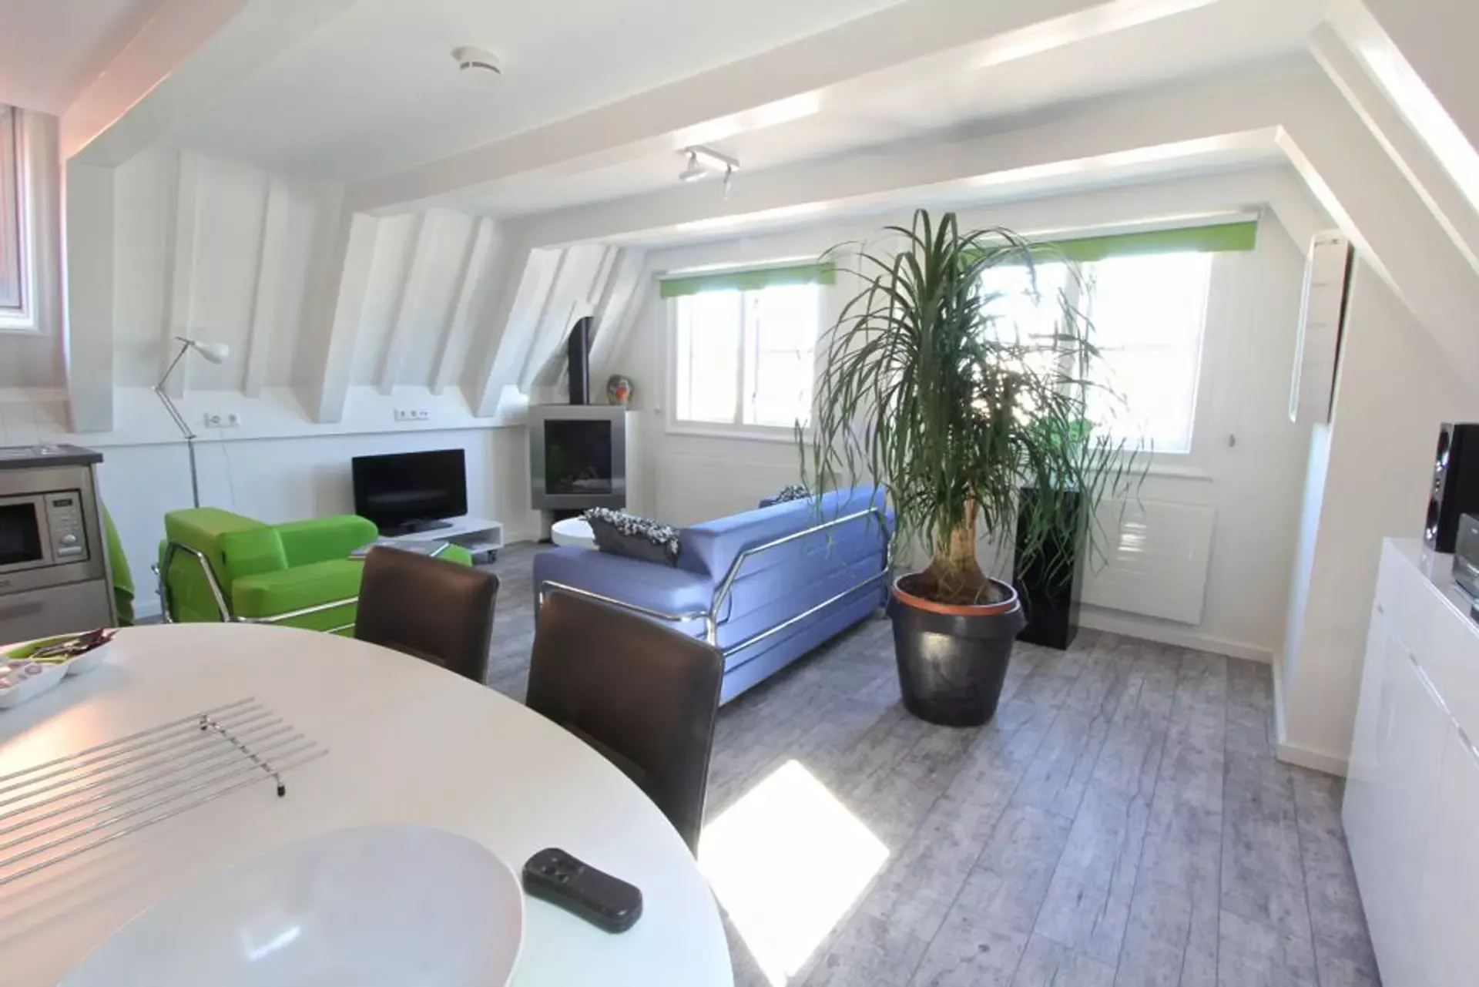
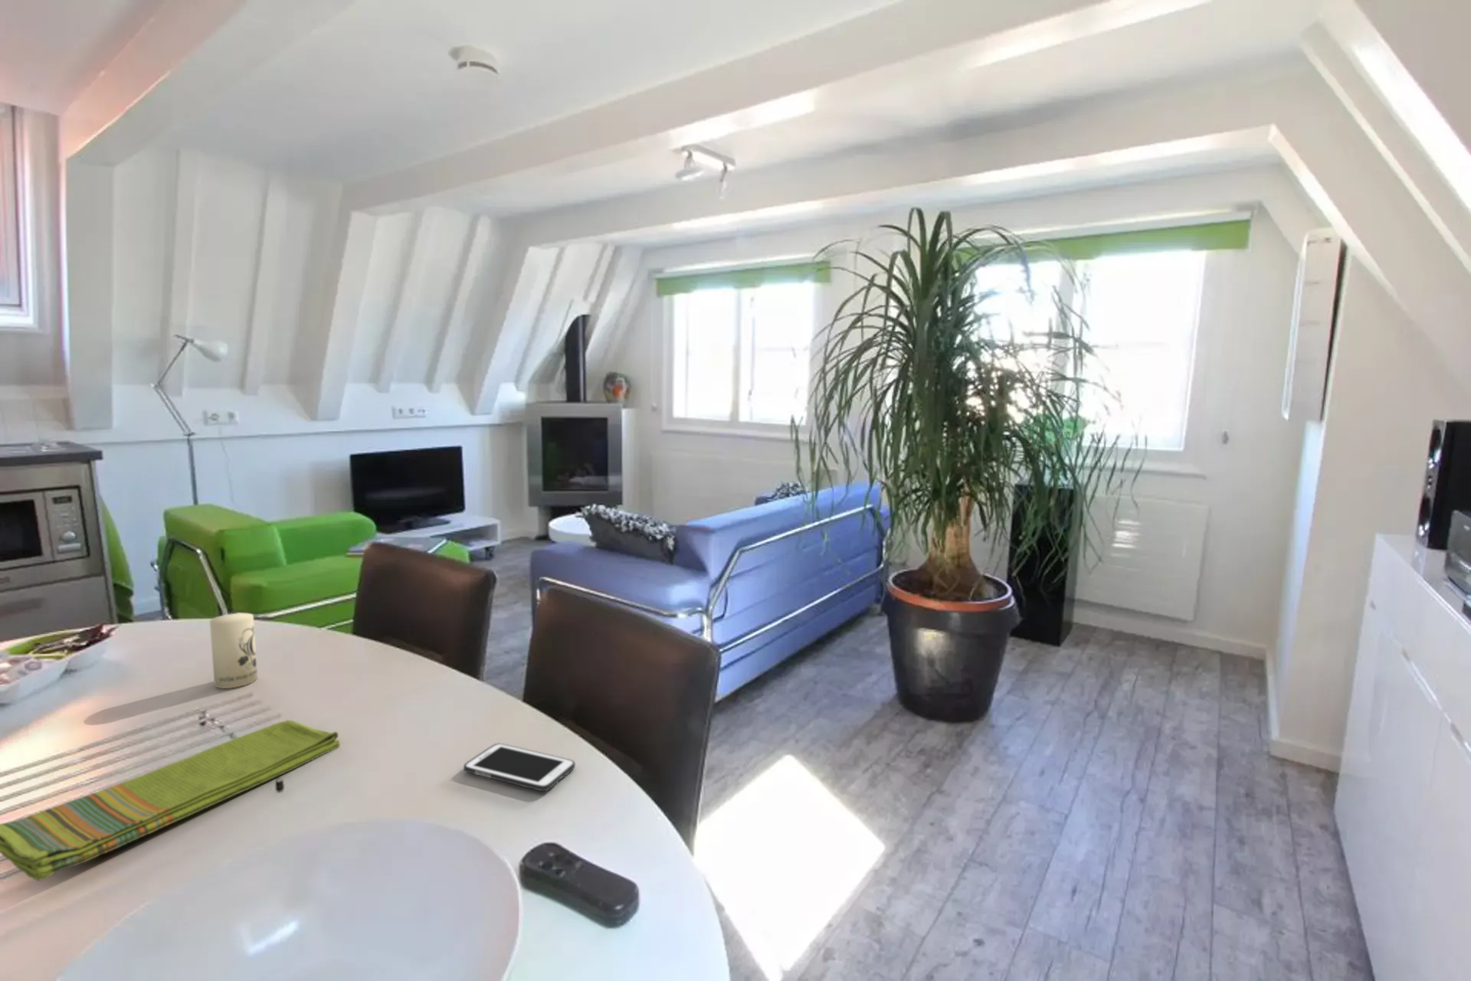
+ dish towel [0,719,341,882]
+ cell phone [462,742,576,792]
+ candle [209,613,258,690]
